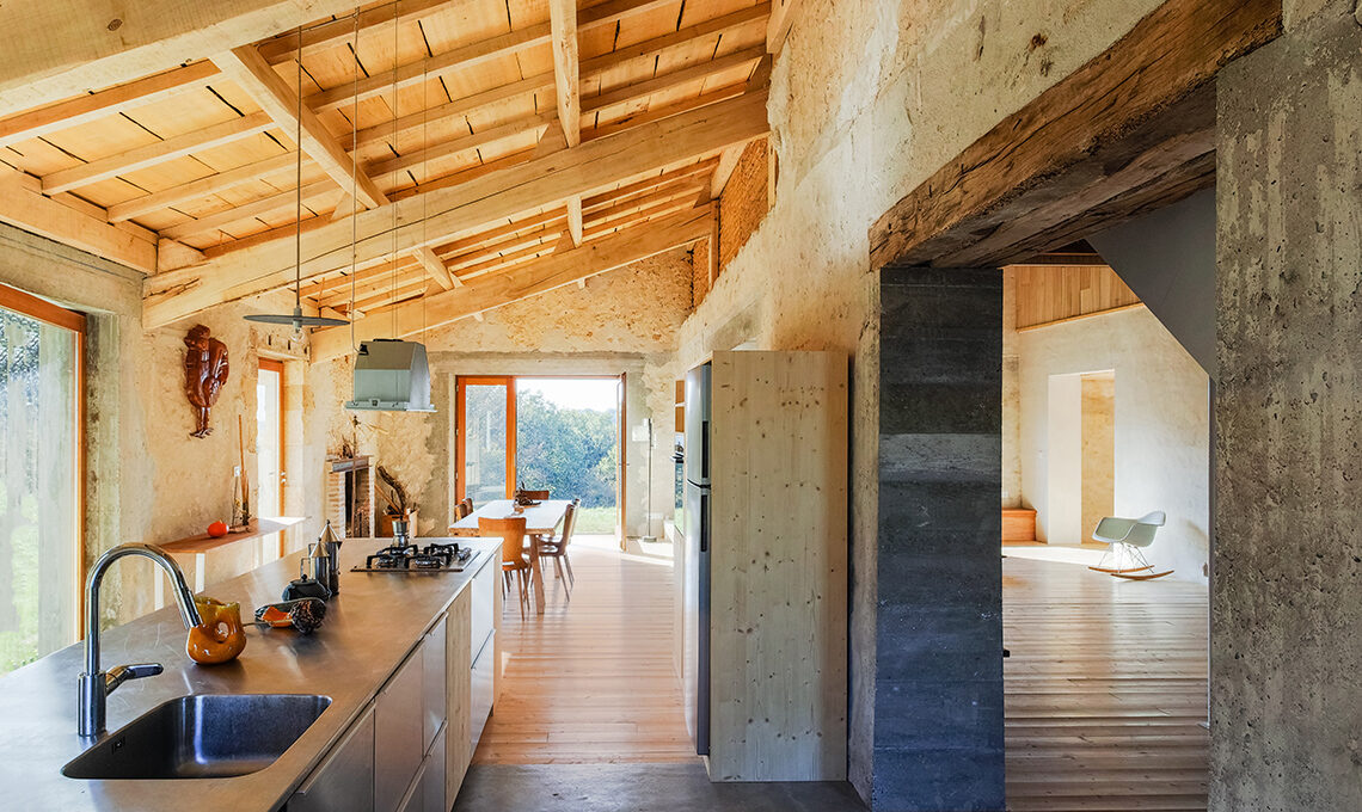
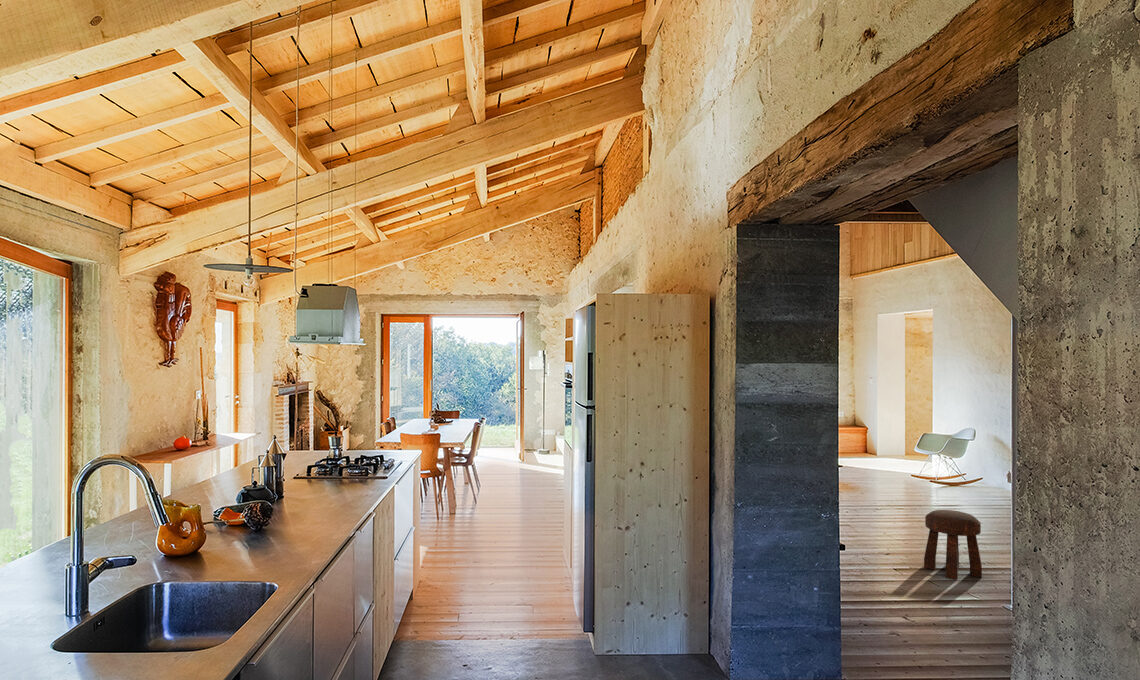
+ stool [923,509,983,581]
